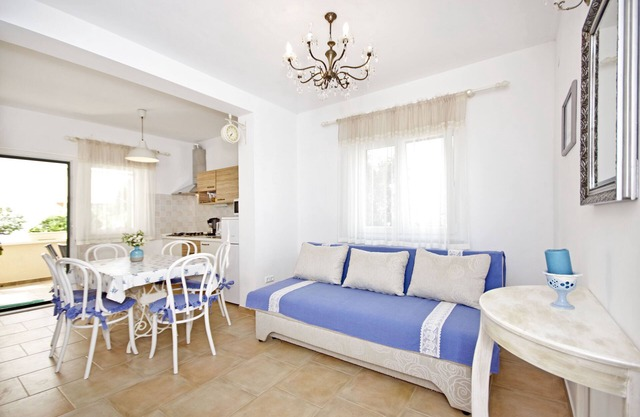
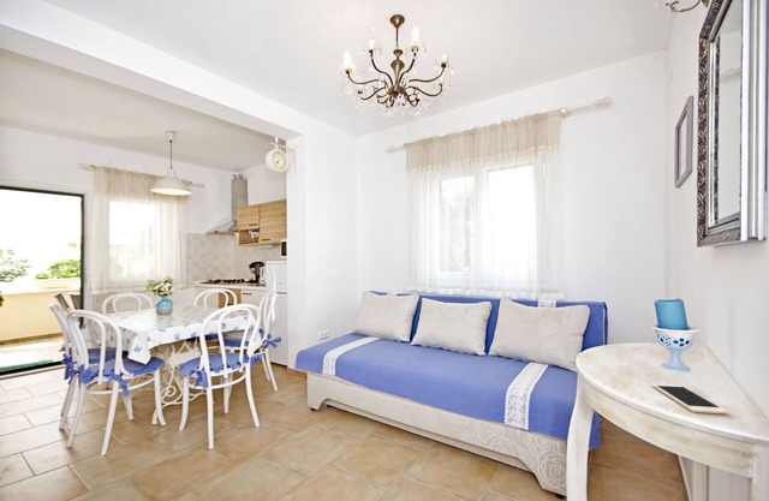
+ cell phone [651,383,729,416]
